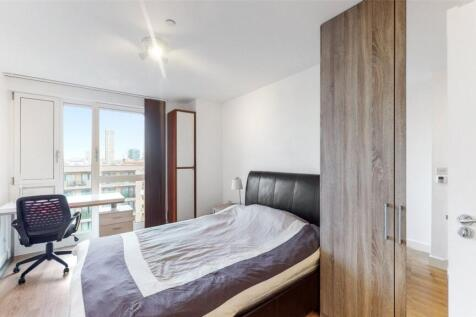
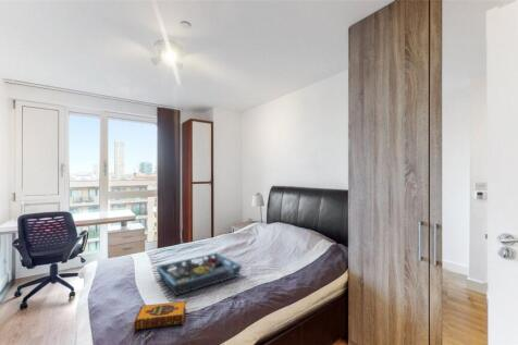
+ serving tray [155,251,244,296]
+ hardback book [133,300,187,331]
